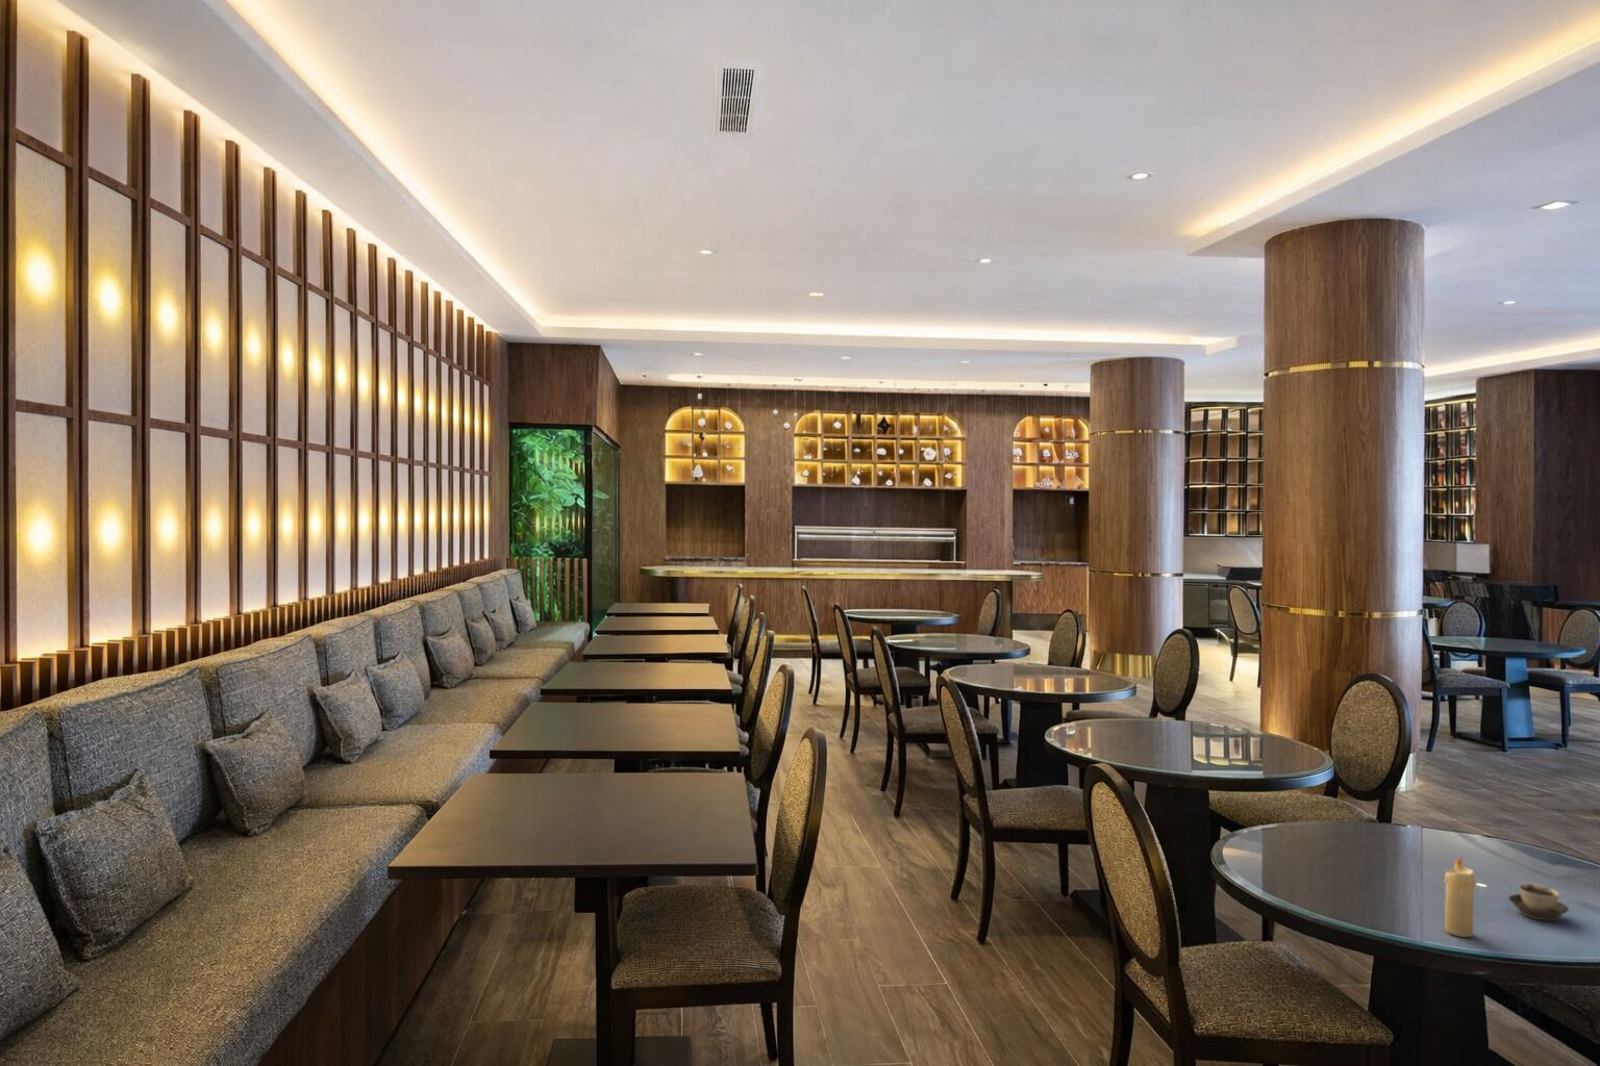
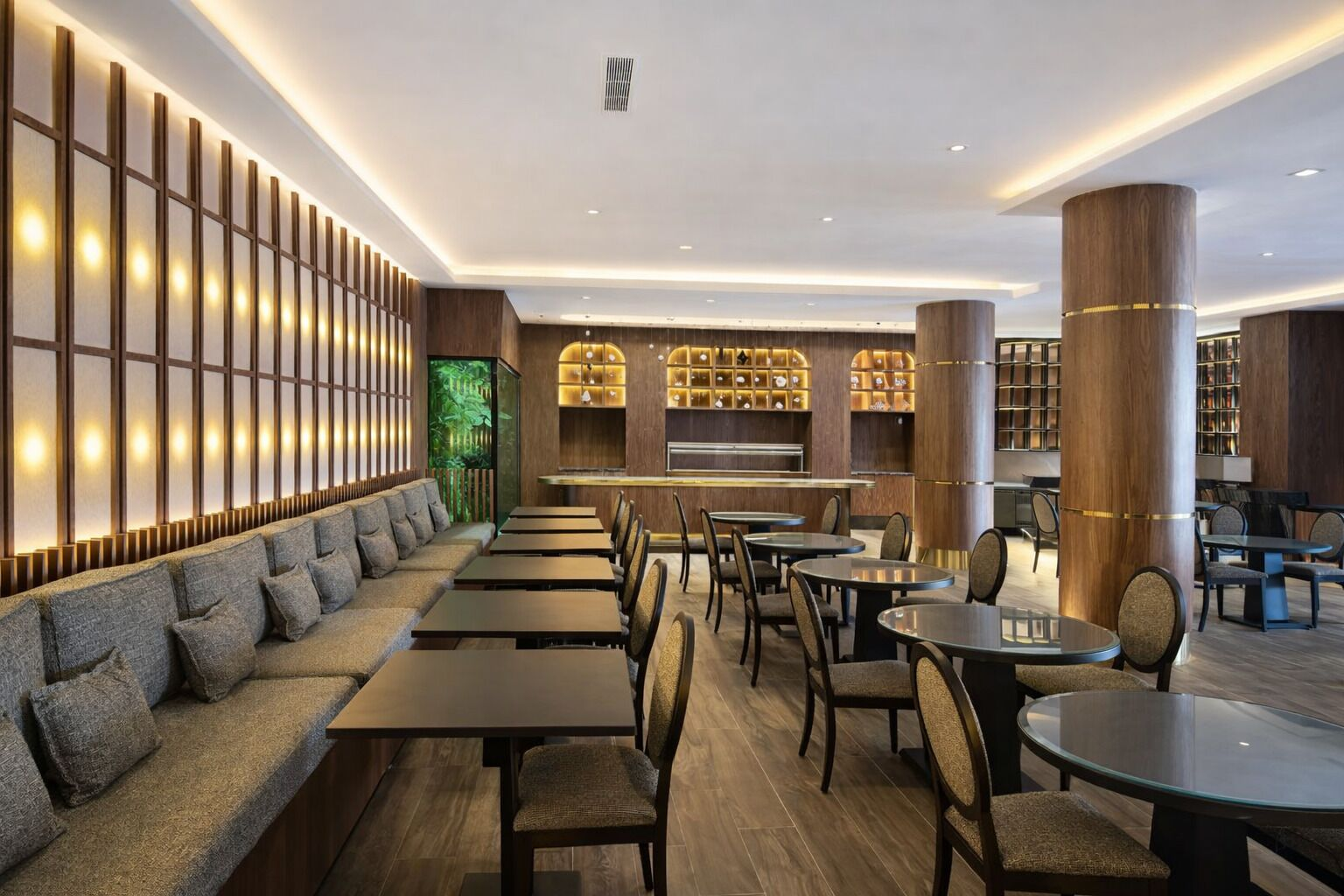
- candle [1443,855,1477,938]
- cup [1507,883,1570,922]
